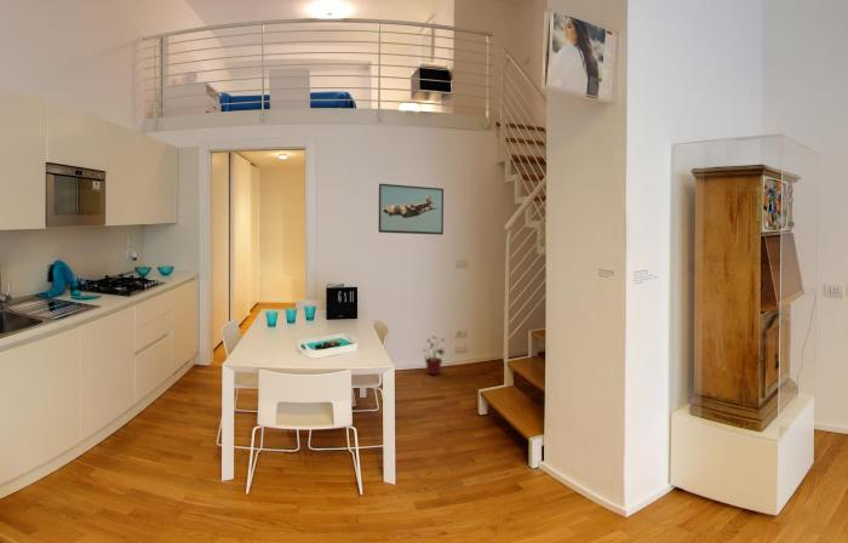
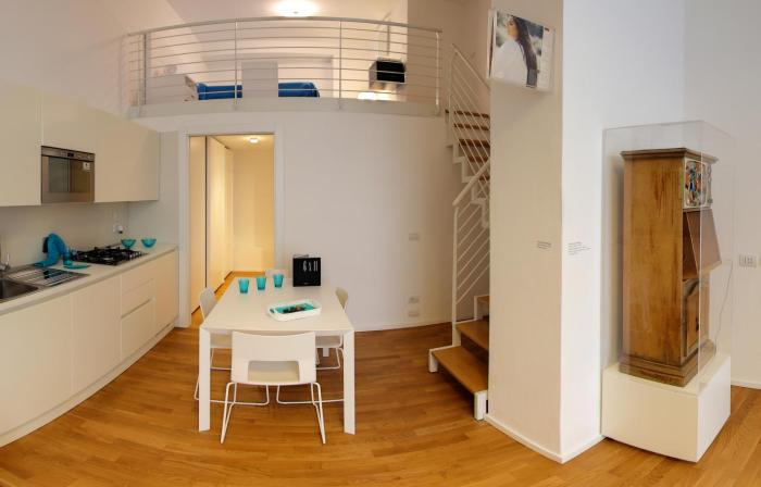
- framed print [378,182,445,236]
- potted plant [422,335,447,376]
